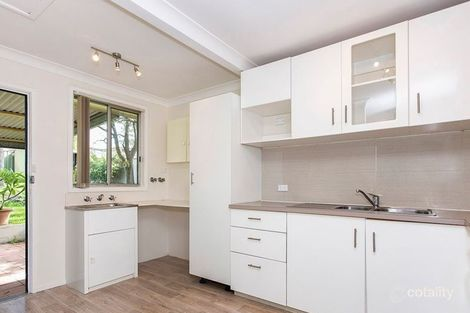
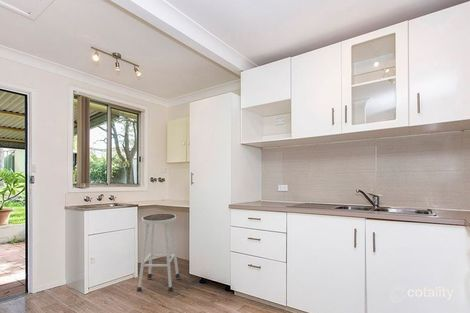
+ stool [136,213,181,293]
